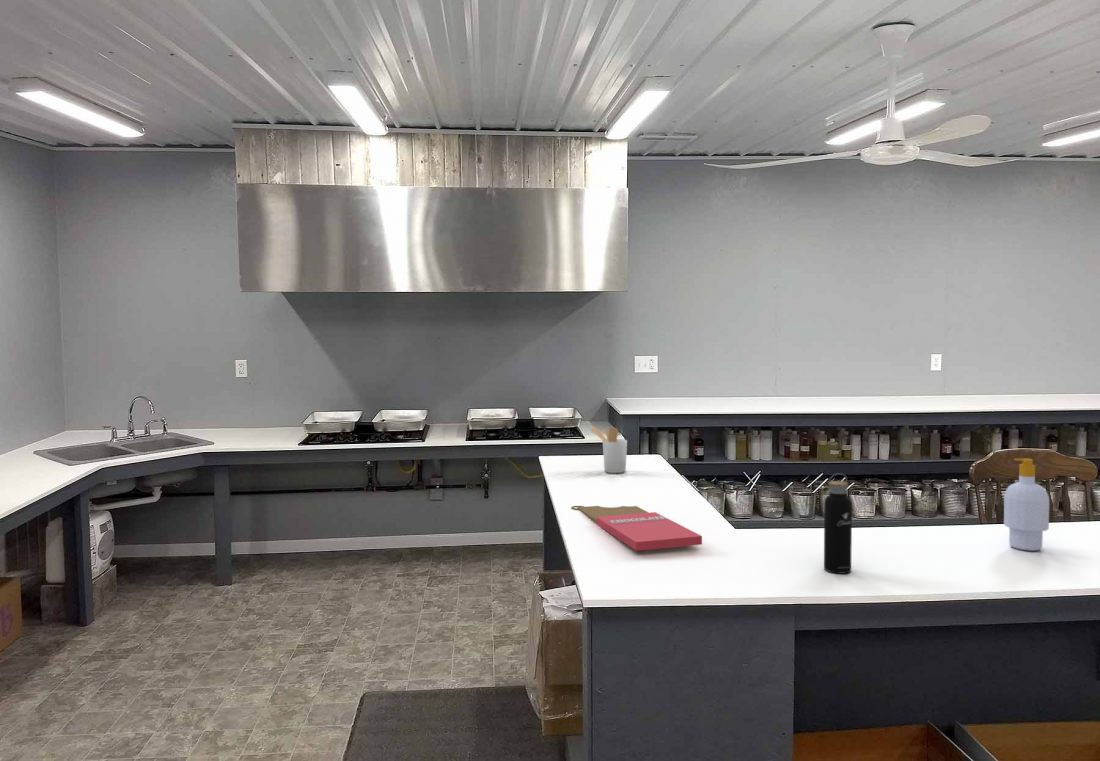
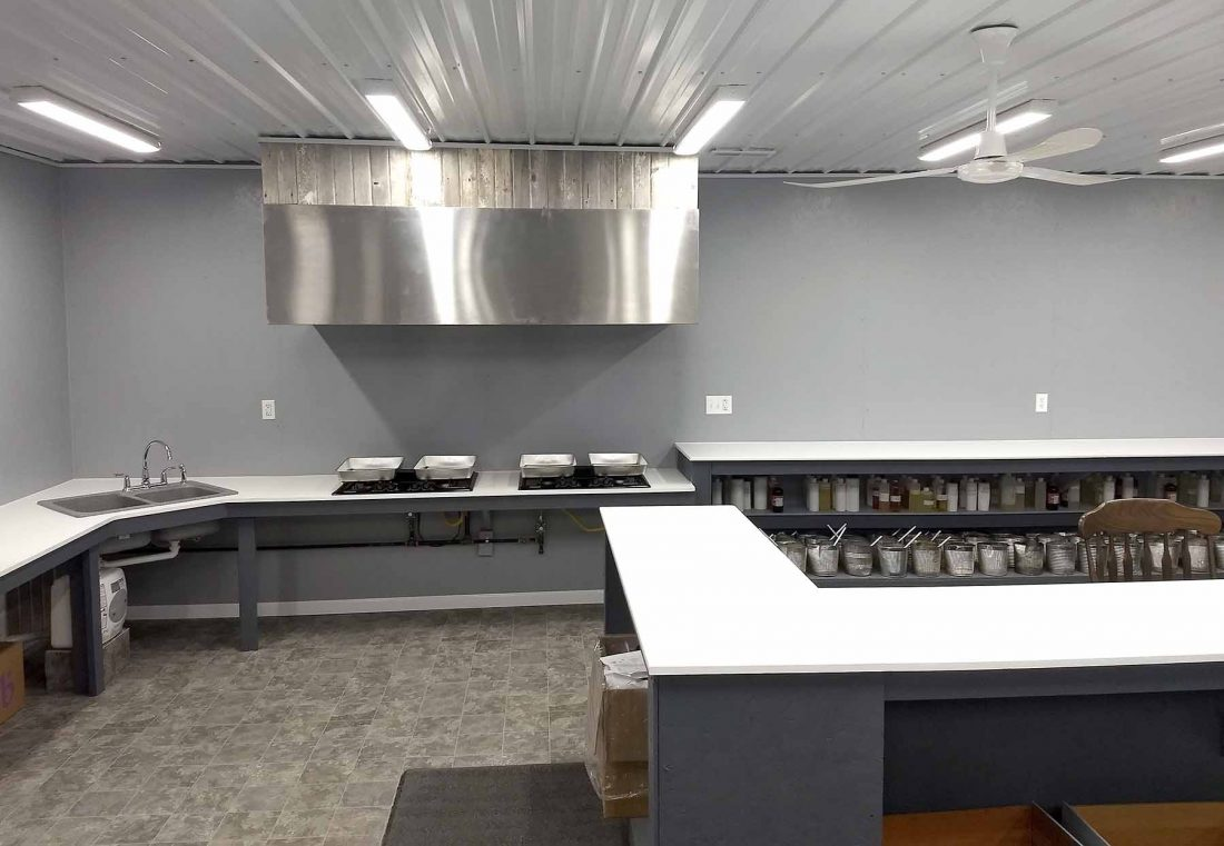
- water bottle [823,472,853,575]
- cutting board [570,505,703,552]
- utensil holder [589,426,628,474]
- soap bottle [1003,458,1050,552]
